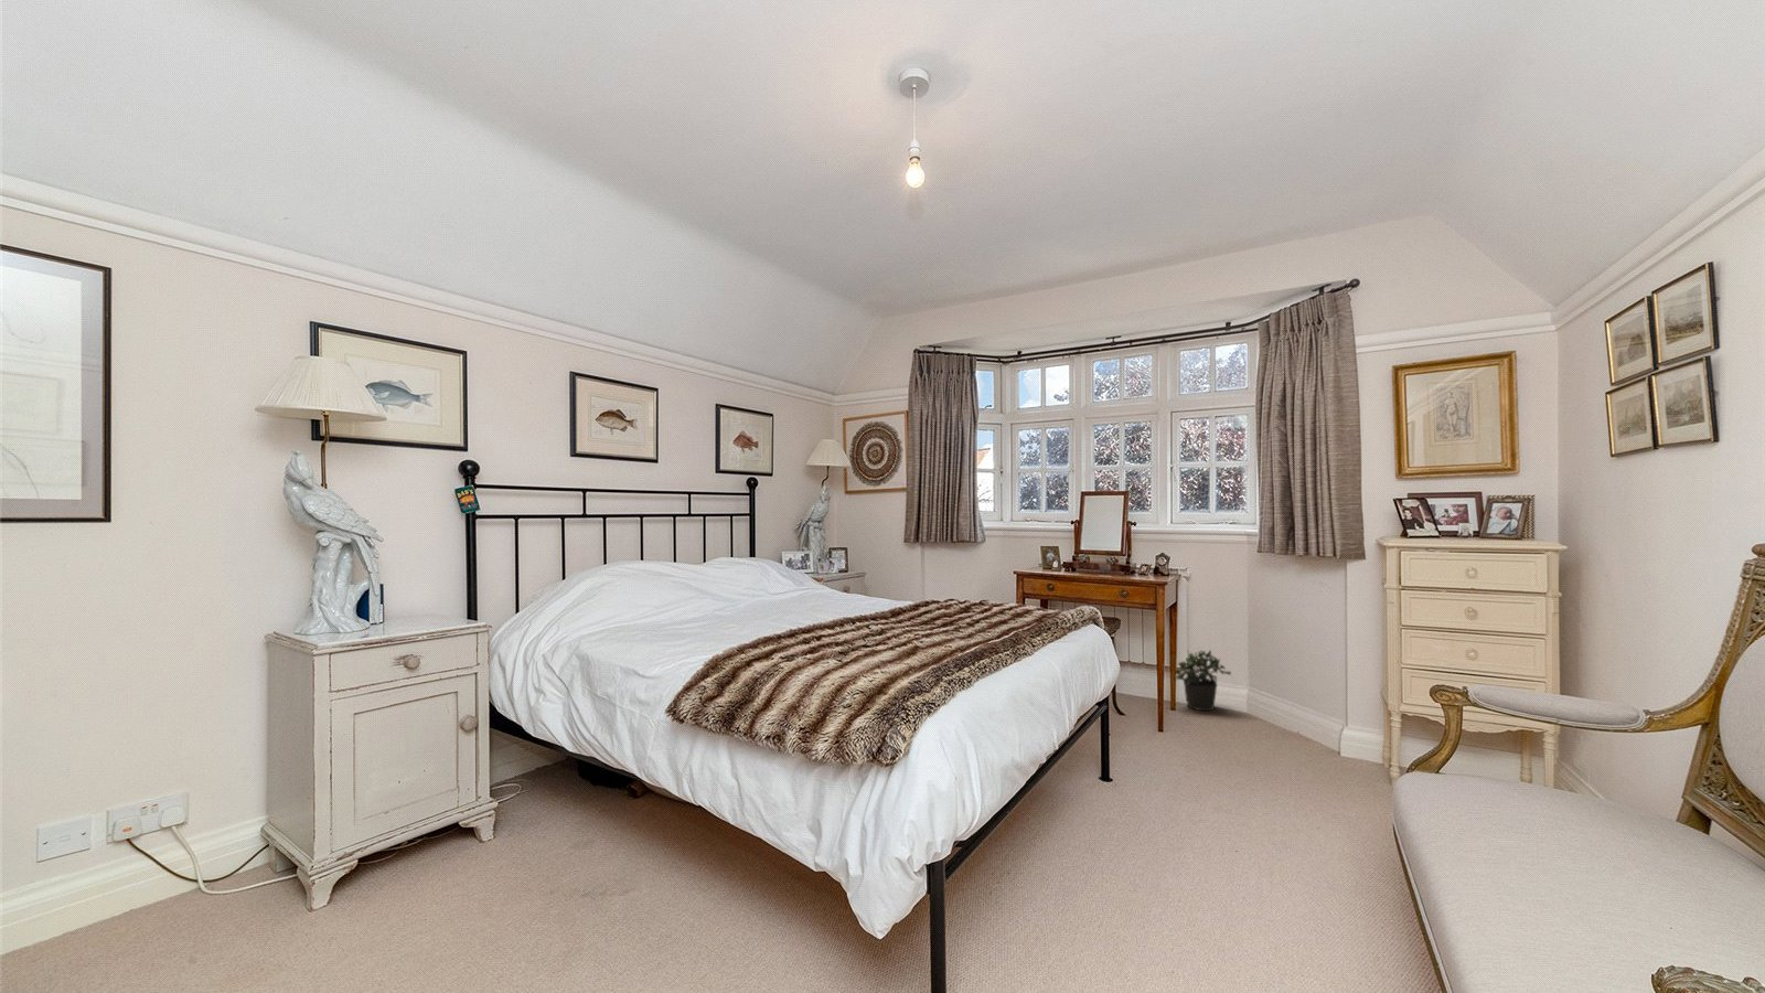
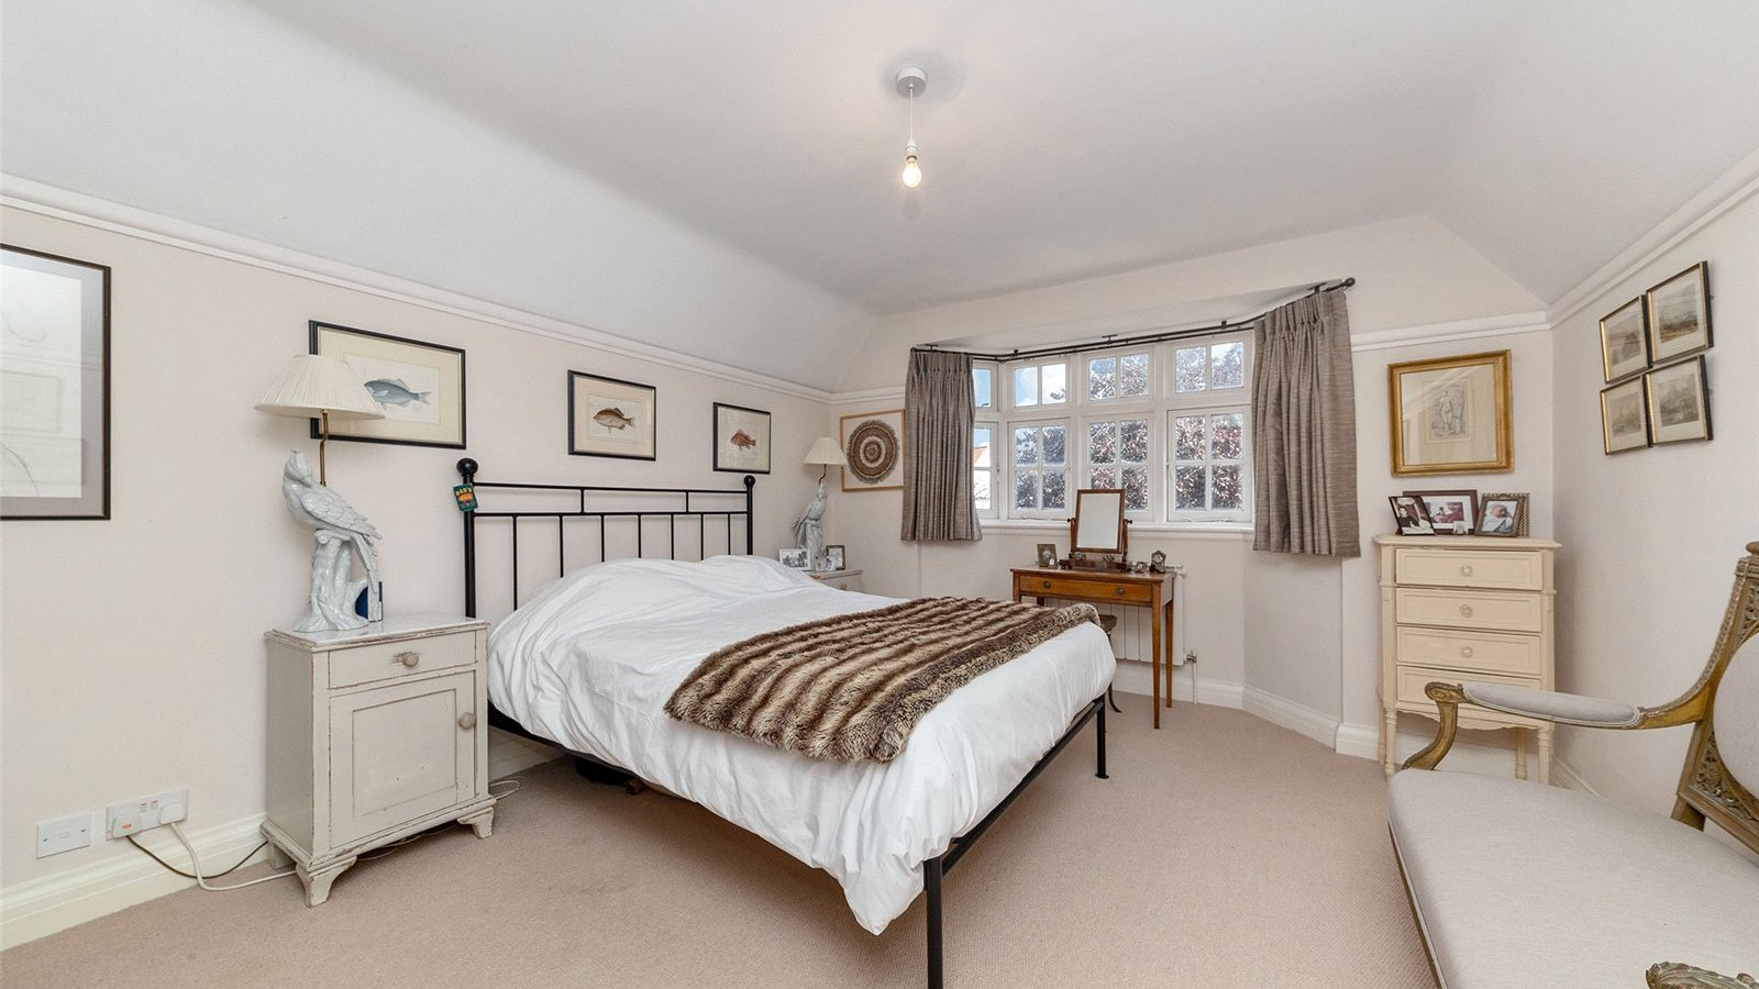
- potted plant [1173,649,1232,712]
